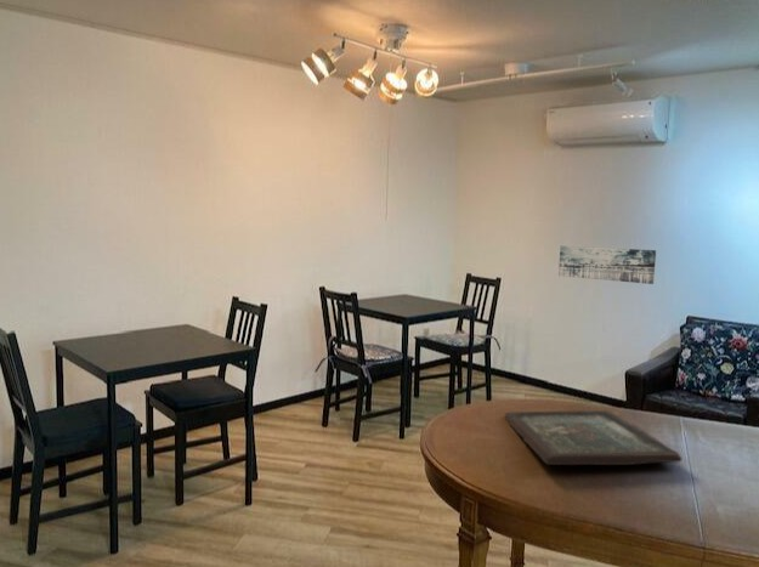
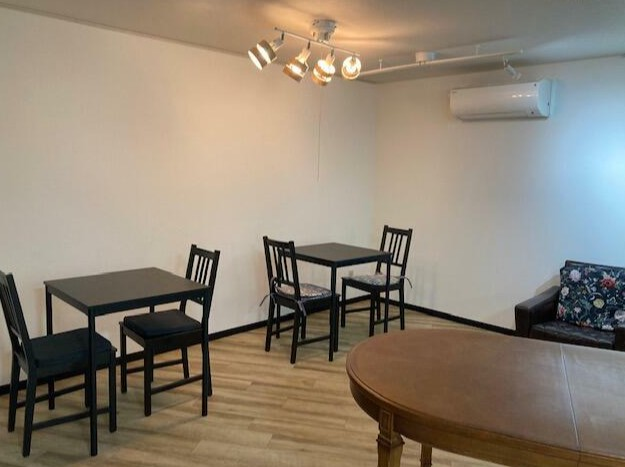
- wall art [557,244,657,285]
- board game [504,409,682,466]
